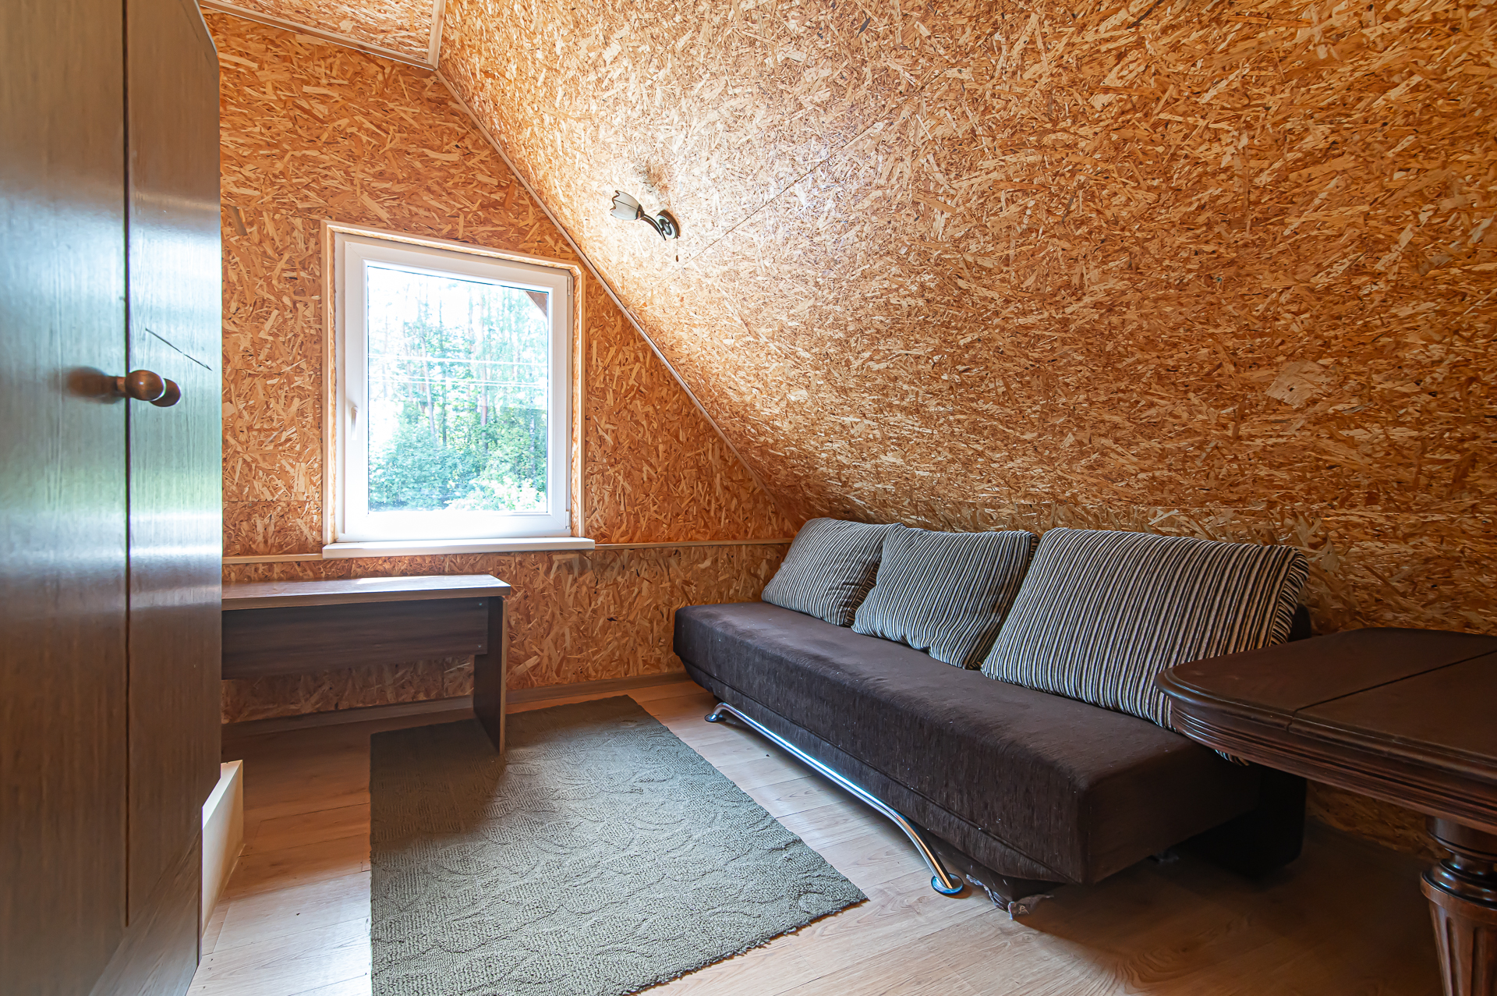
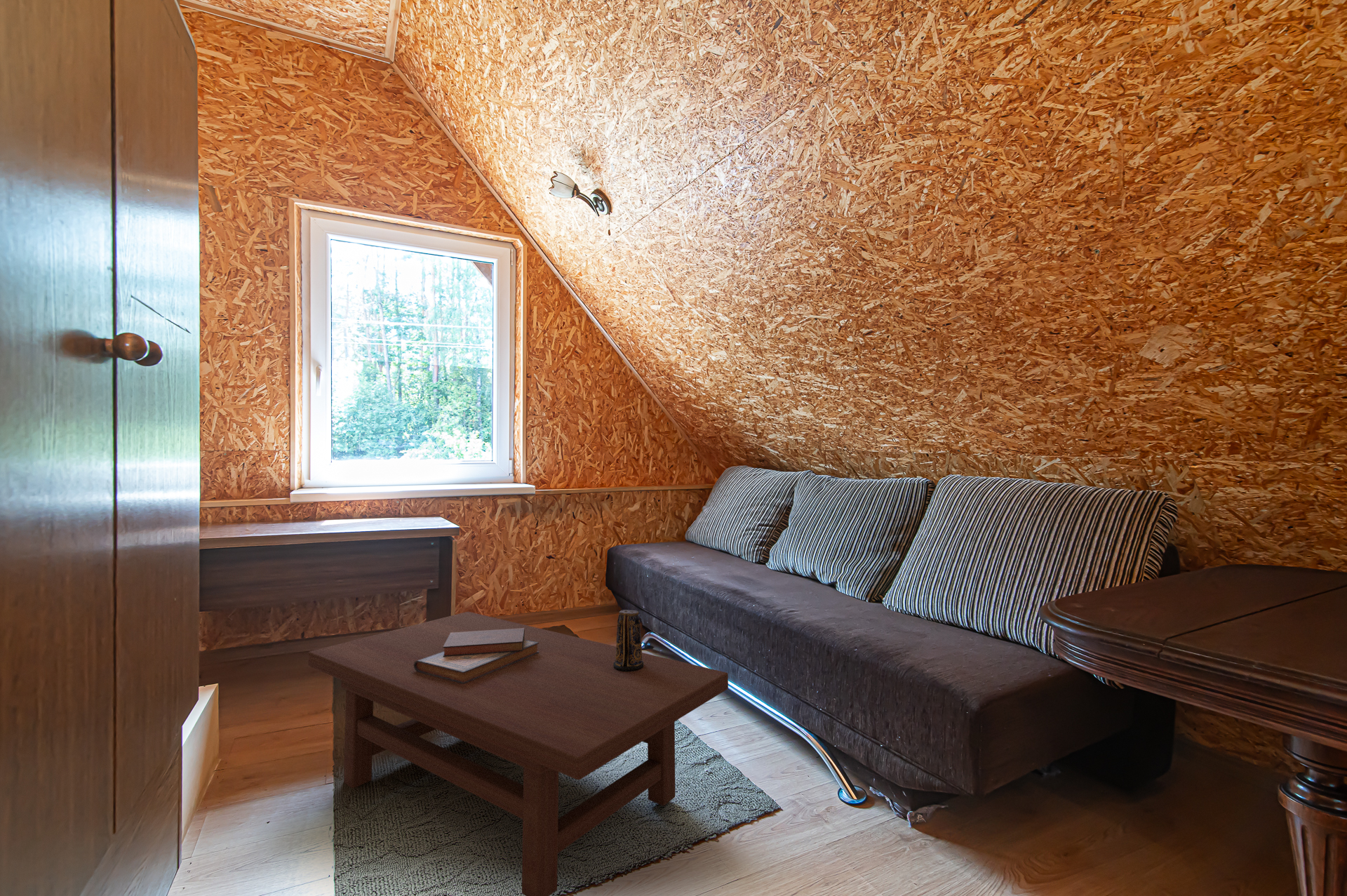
+ coffee table [307,611,729,896]
+ diary [414,628,539,684]
+ candle [613,609,643,671]
